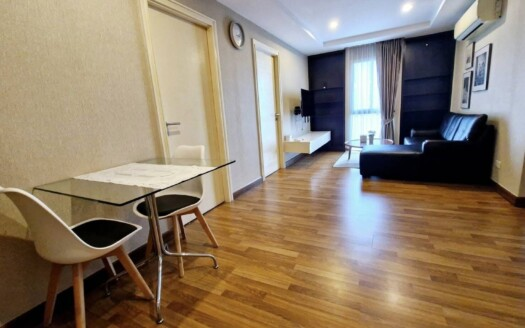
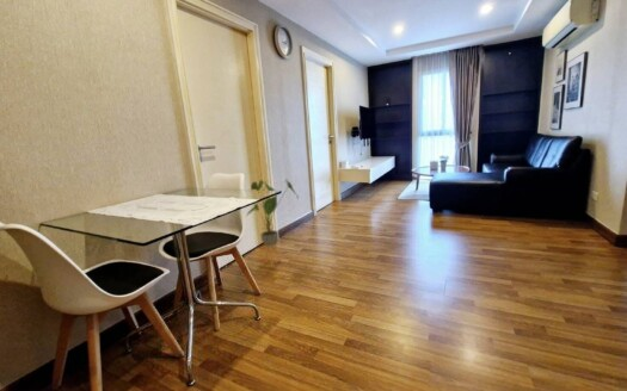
+ house plant [245,178,300,268]
